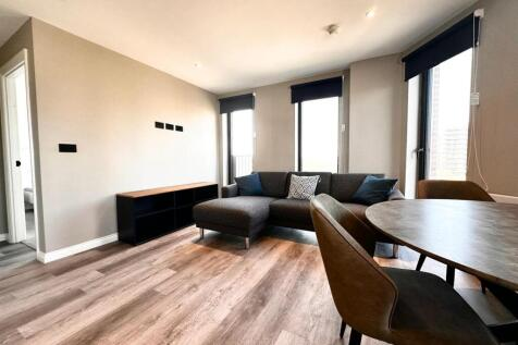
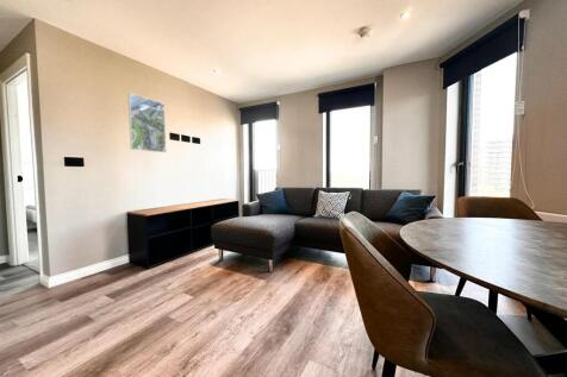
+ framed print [126,92,168,153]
